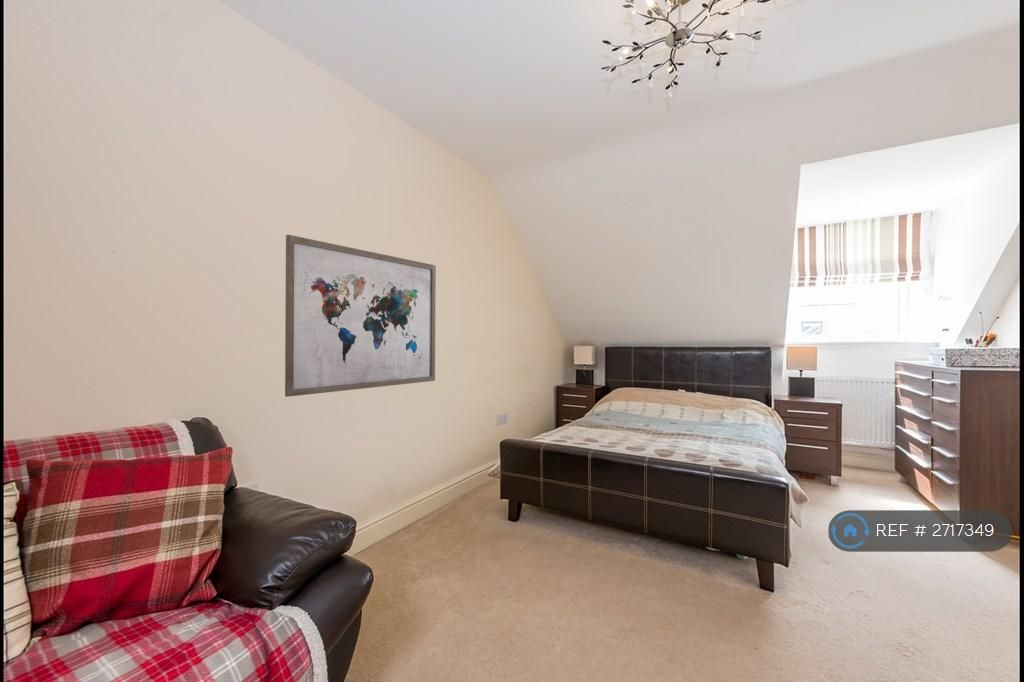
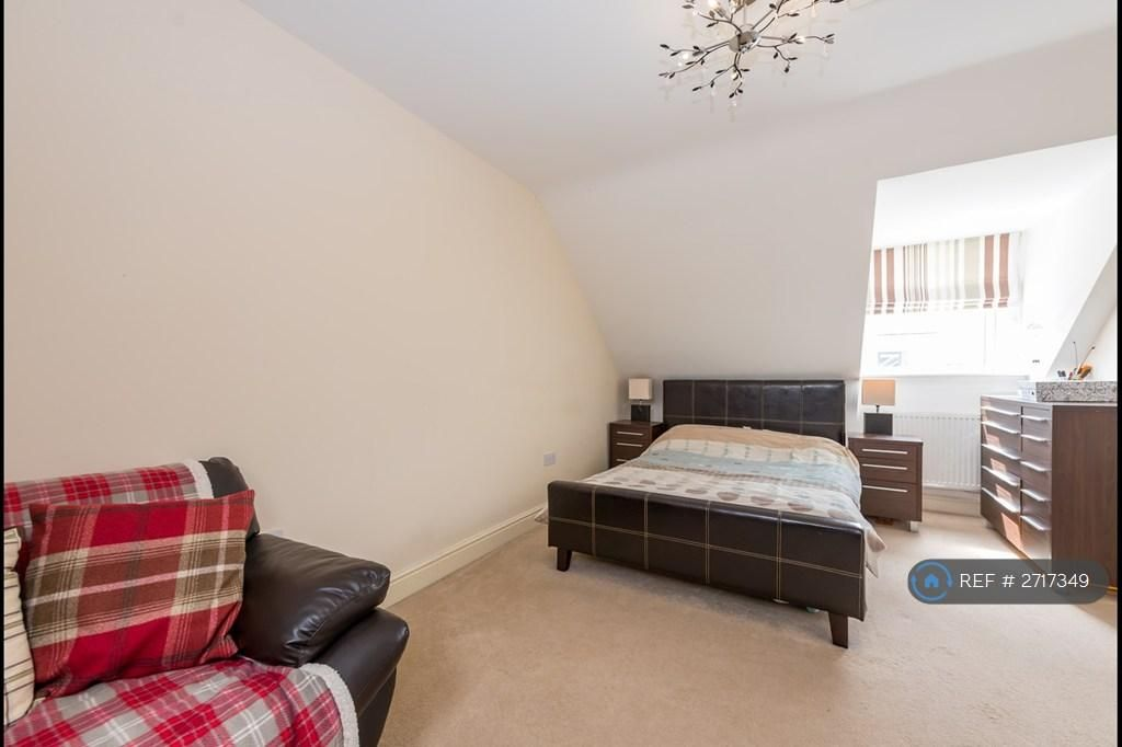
- wall art [284,234,437,398]
